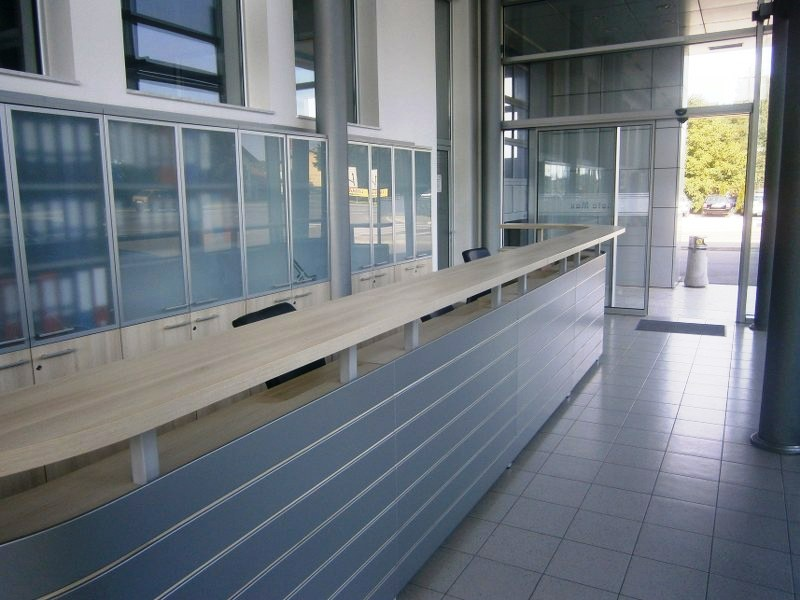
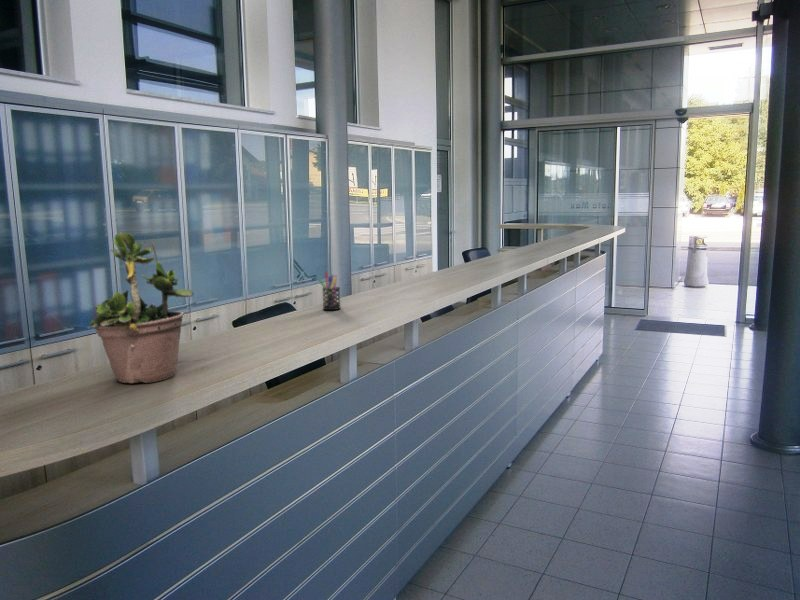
+ pen holder [317,271,342,311]
+ potted plant [87,218,195,384]
